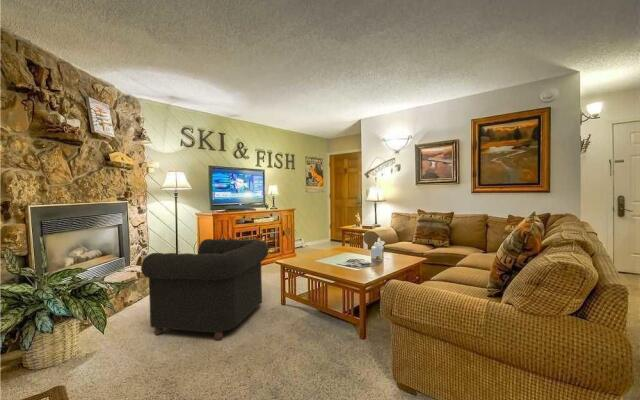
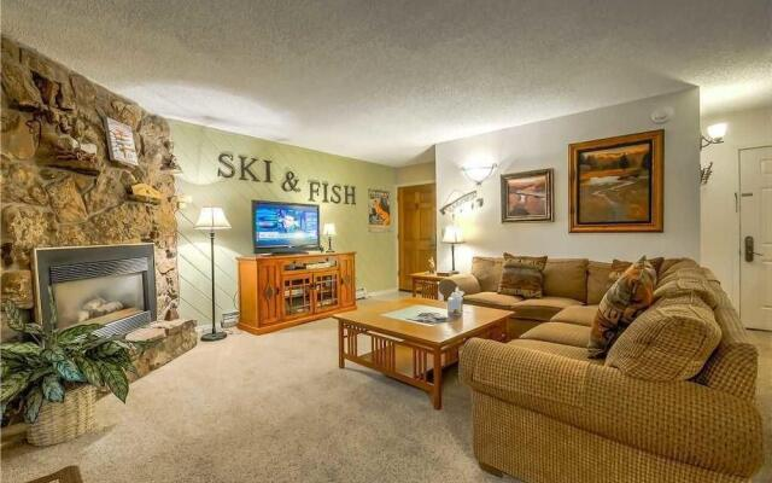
- armchair [140,238,270,341]
